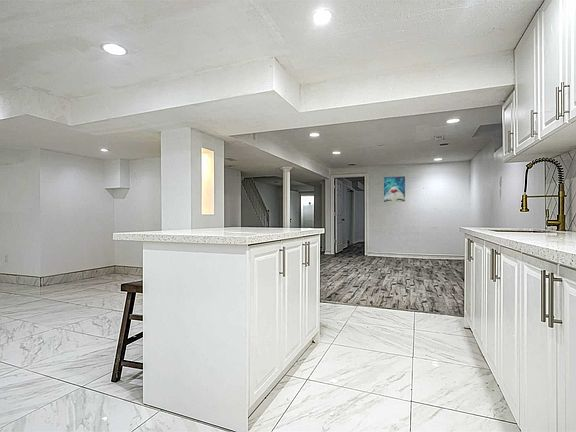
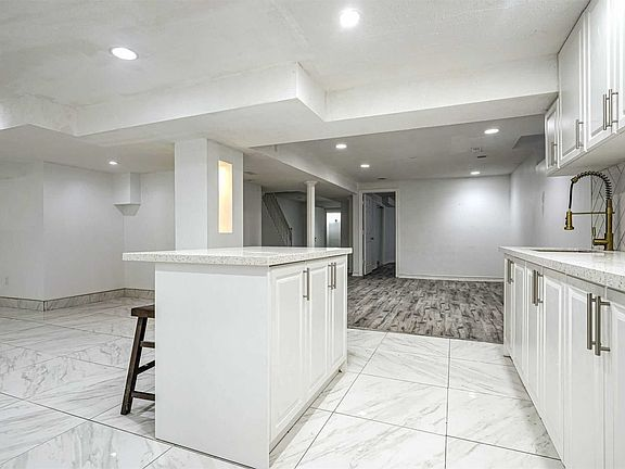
- wall art [383,175,406,203]
